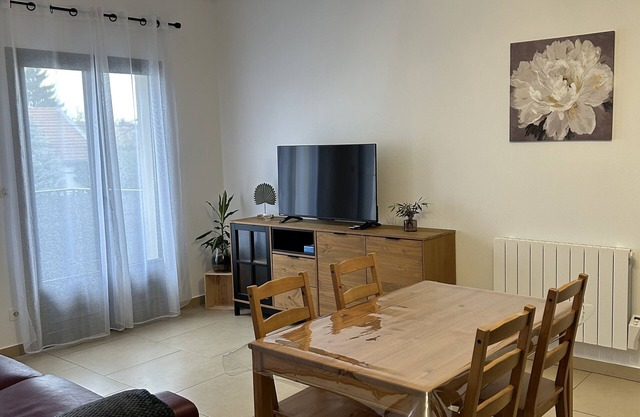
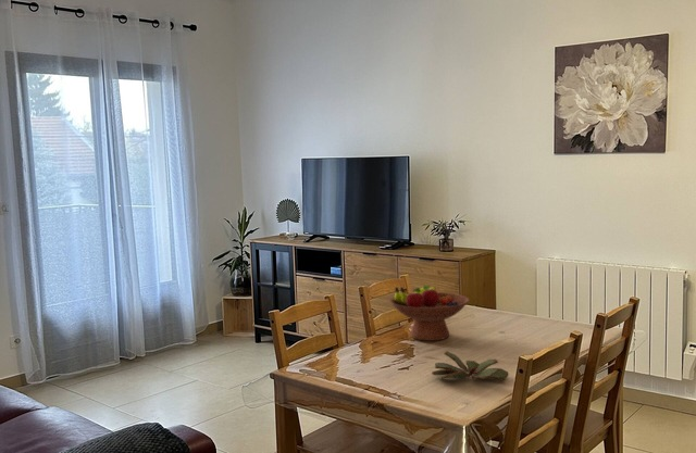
+ fruit bowl [389,284,470,342]
+ succulent plant [431,350,509,381]
